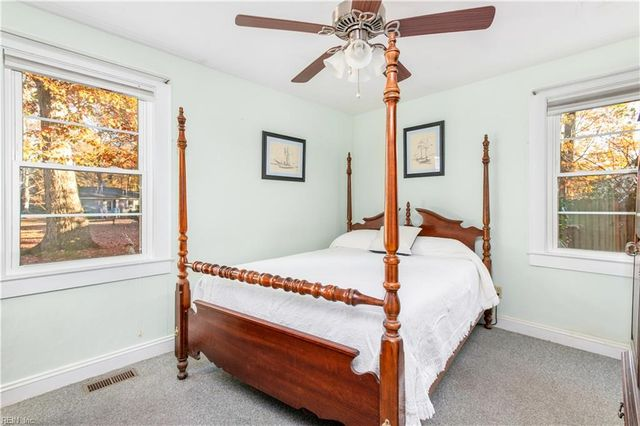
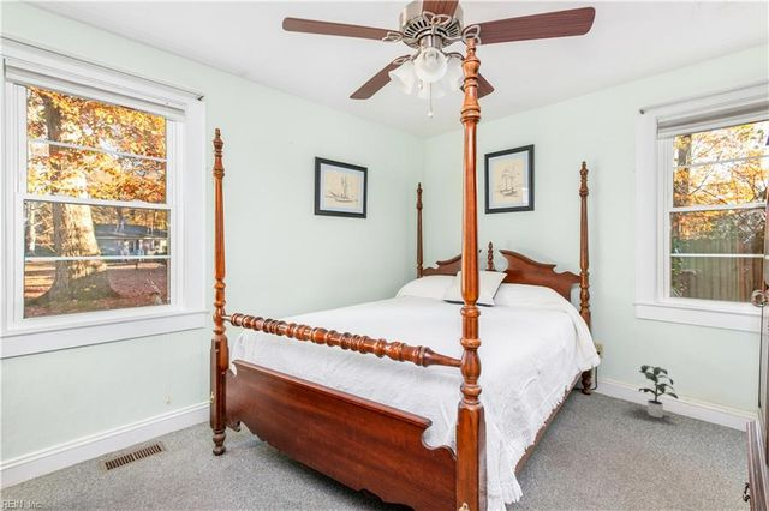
+ potted plant [638,365,679,419]
